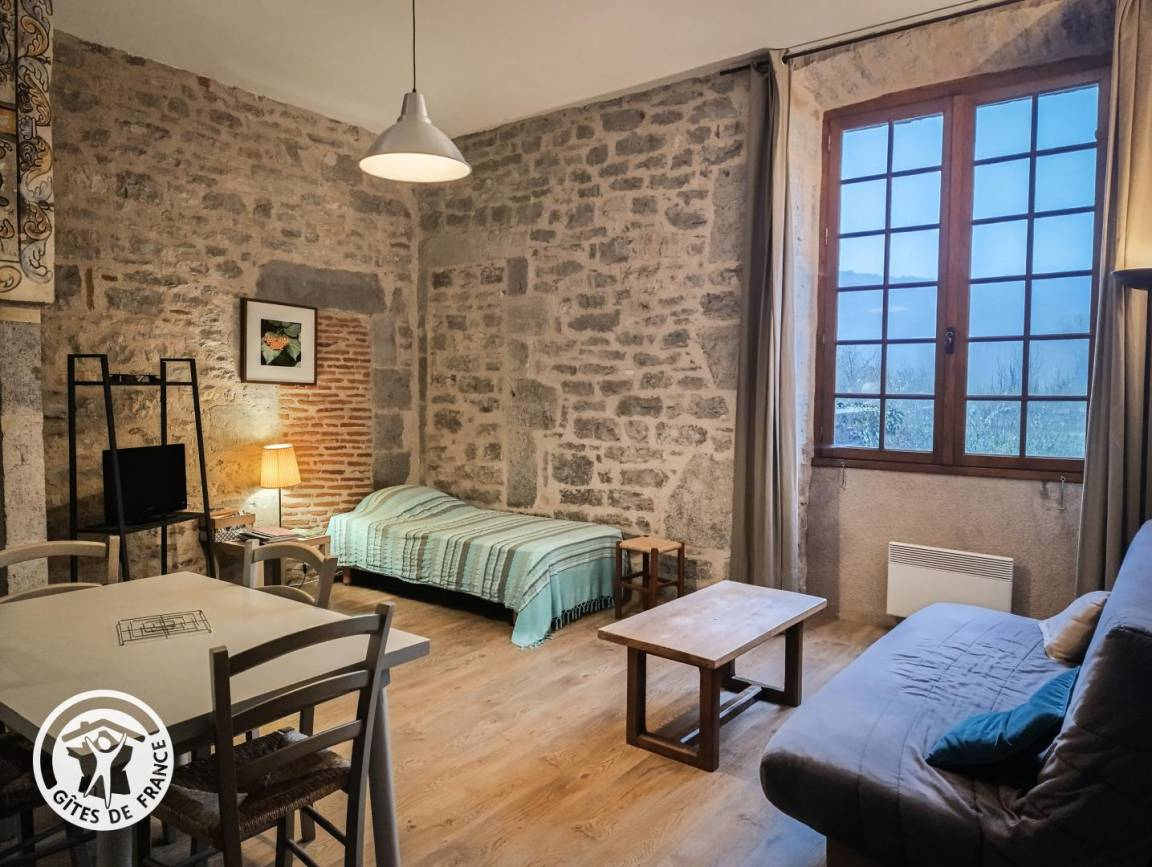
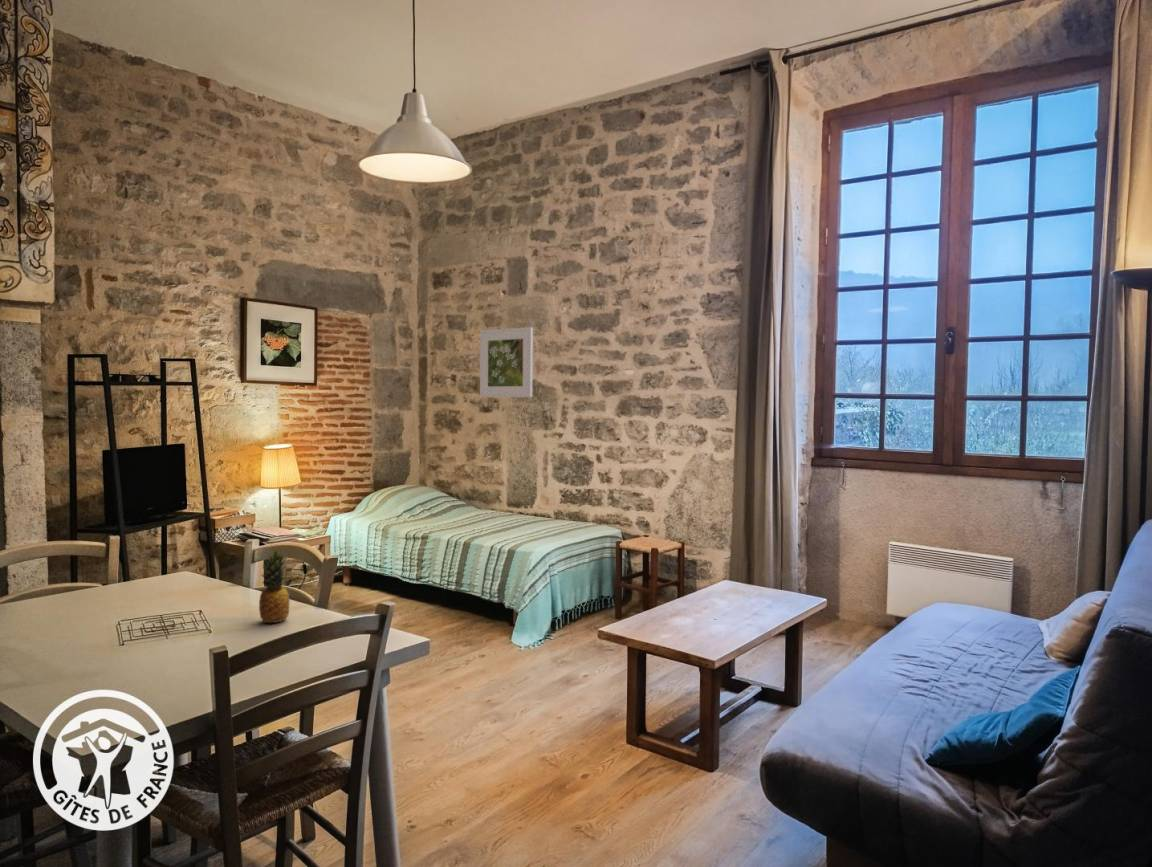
+ fruit [258,549,291,624]
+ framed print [479,326,534,398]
